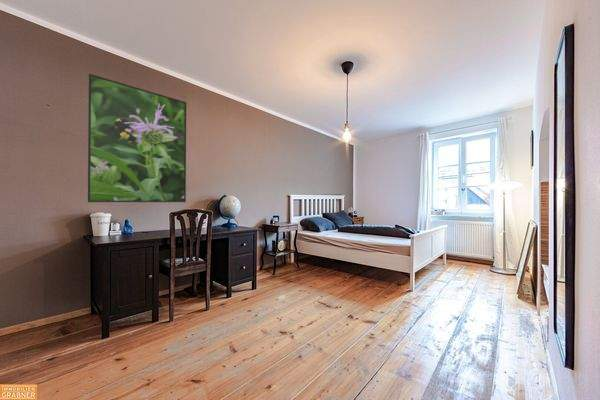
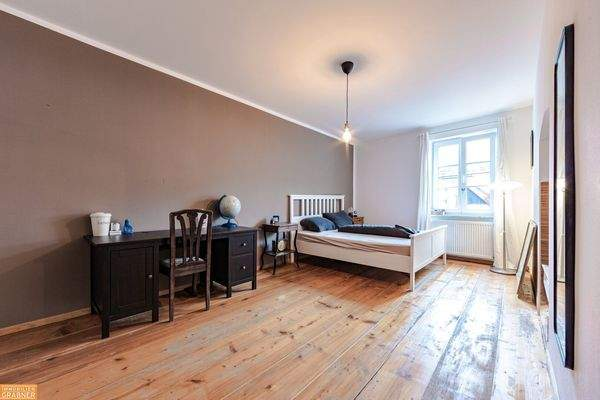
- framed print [87,73,187,203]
